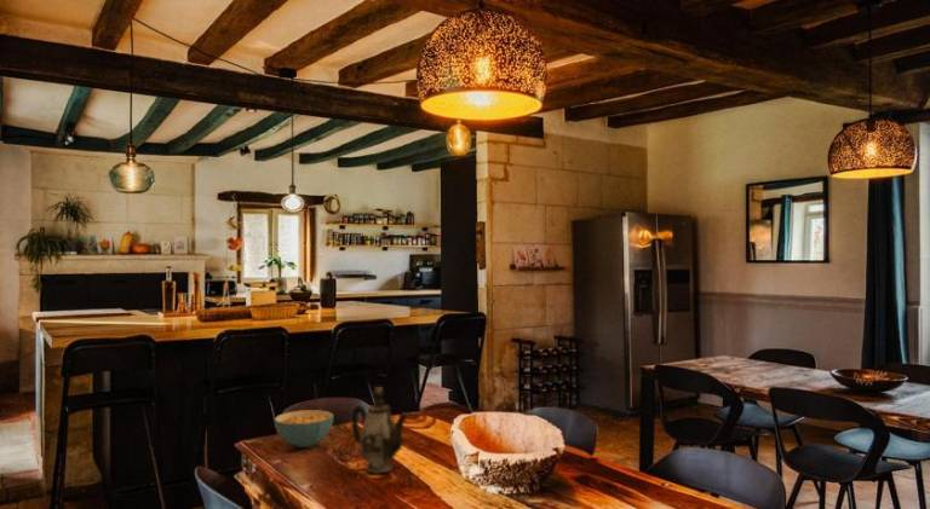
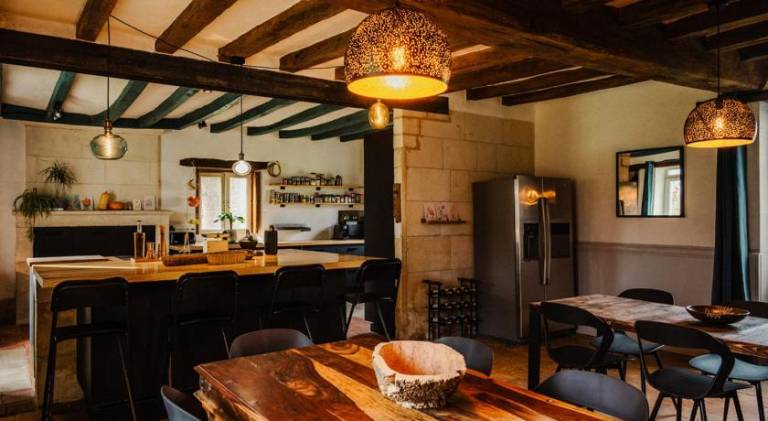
- teapot [350,386,411,475]
- cereal bowl [272,409,335,449]
